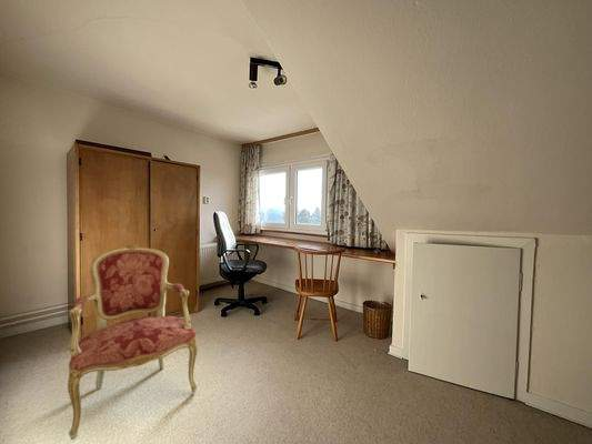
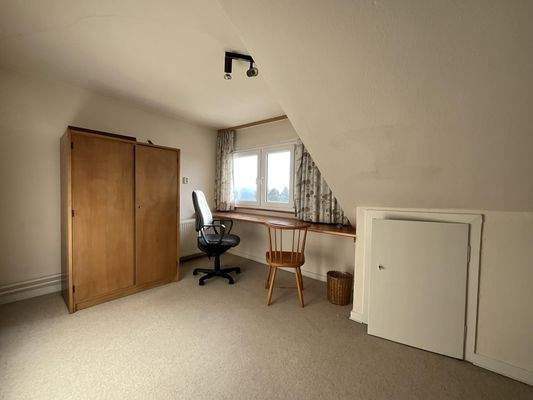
- armchair [67,244,199,441]
